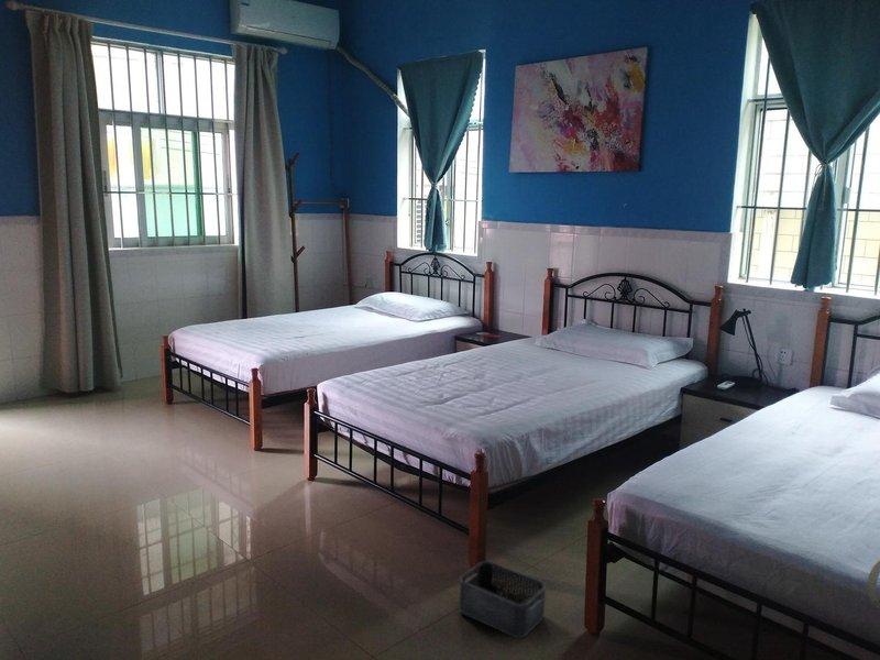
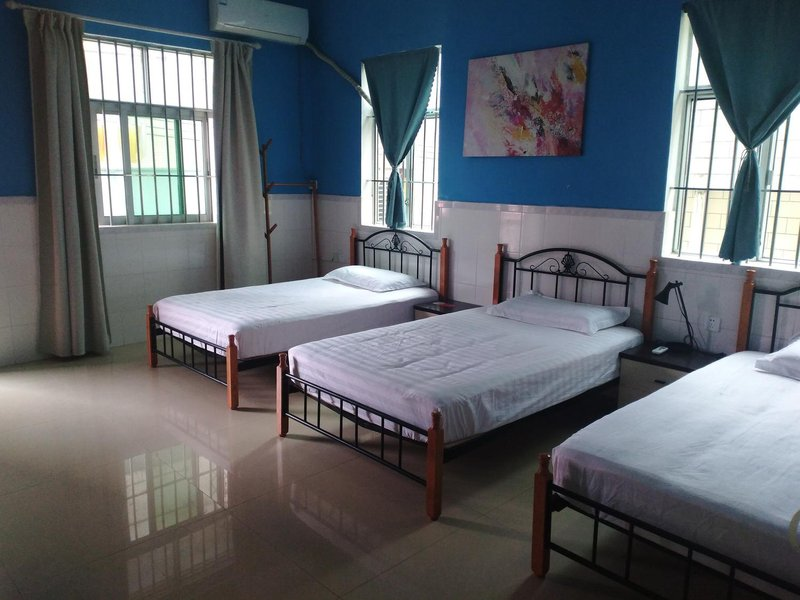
- storage bin [458,560,547,639]
